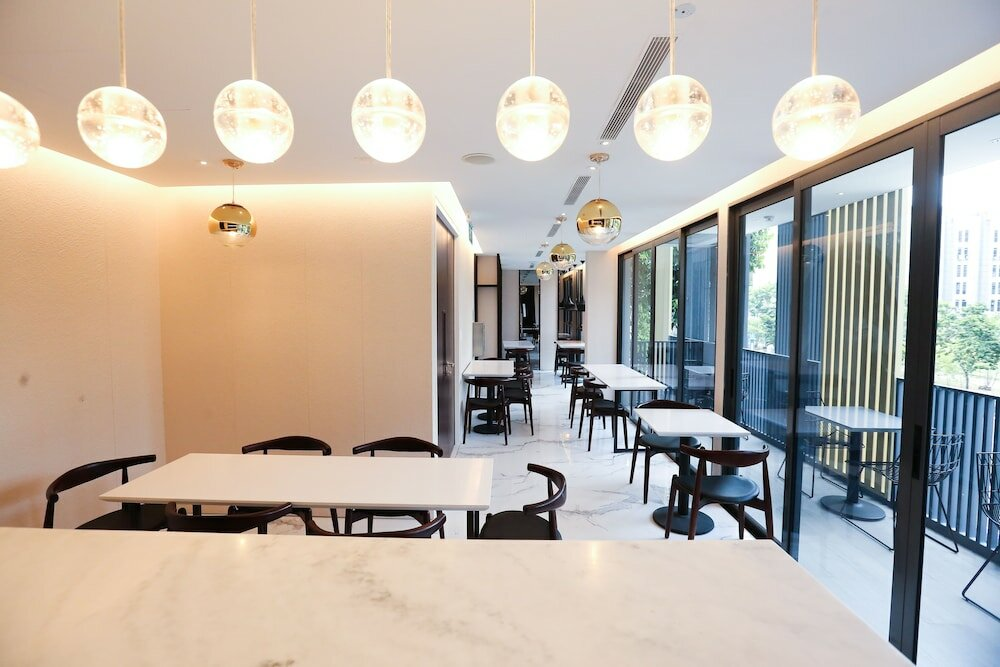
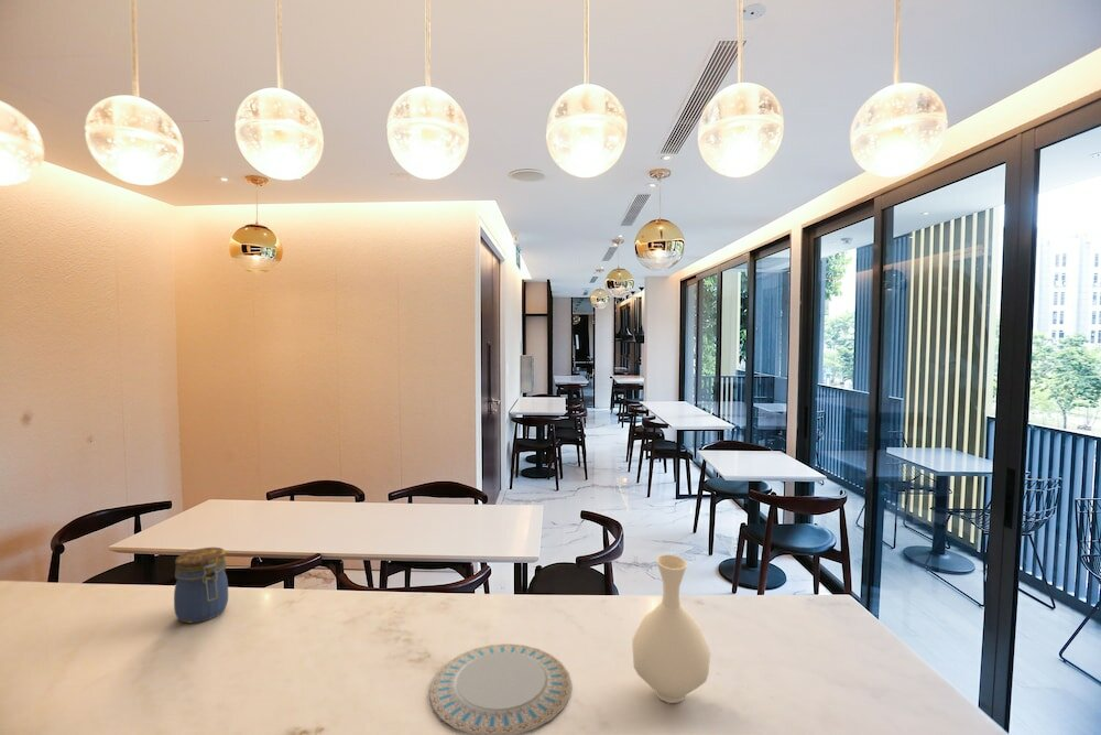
+ jar [173,547,229,624]
+ chinaware [428,642,573,735]
+ vase [631,553,711,704]
